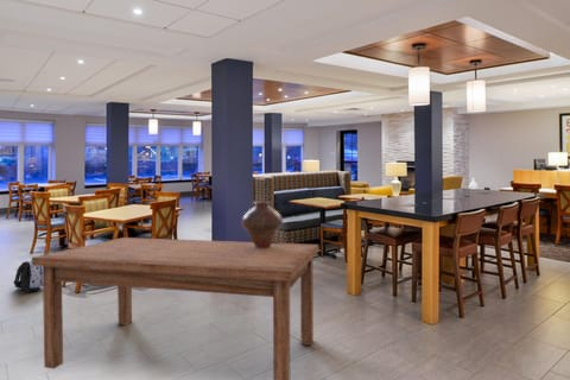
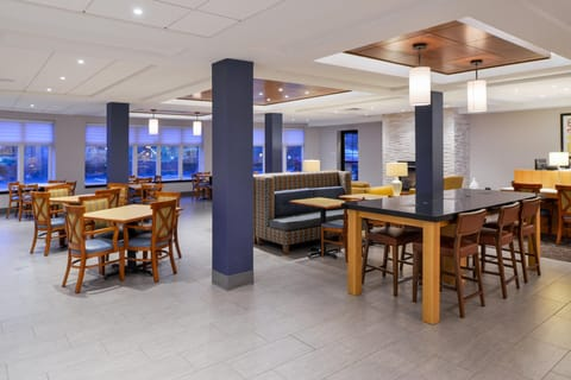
- dining table [31,236,319,380]
- vase [240,201,284,248]
- backpack [12,260,43,292]
